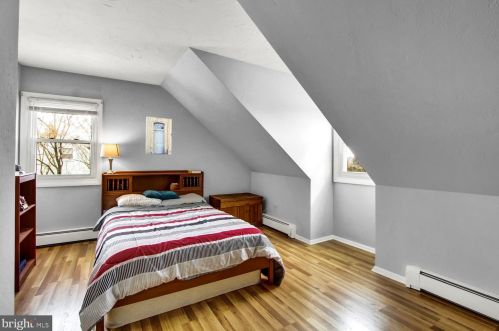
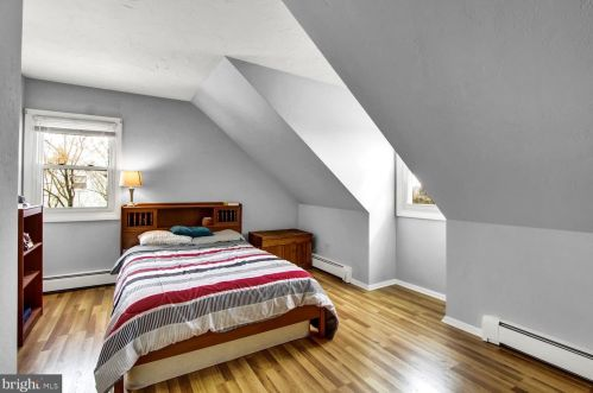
- wall art [145,116,173,156]
